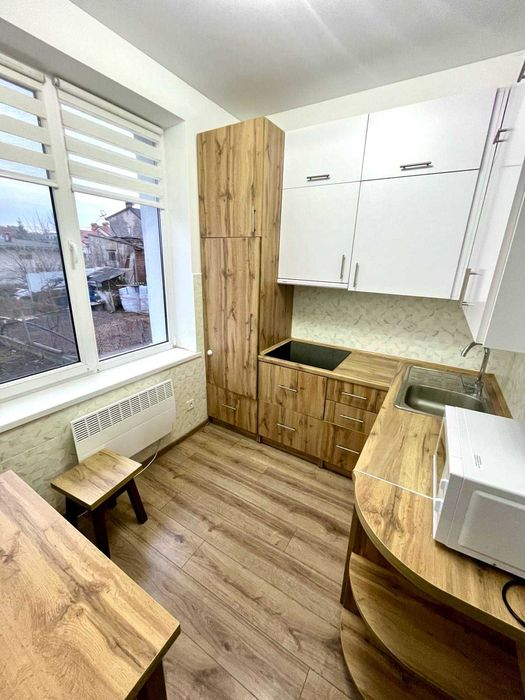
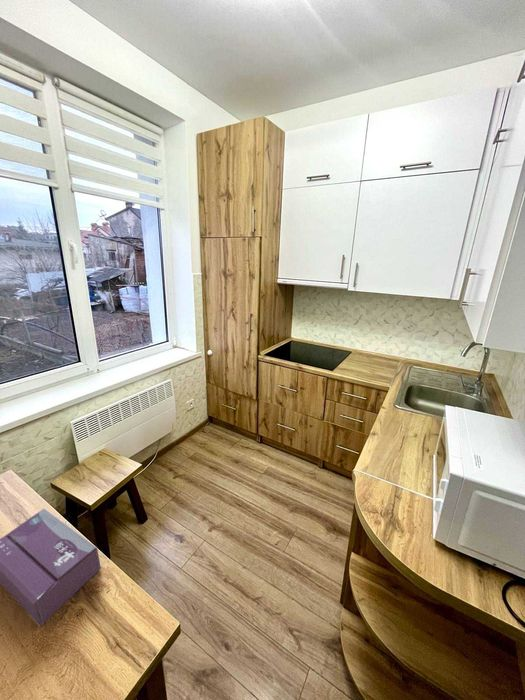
+ tissue box [0,508,102,627]
